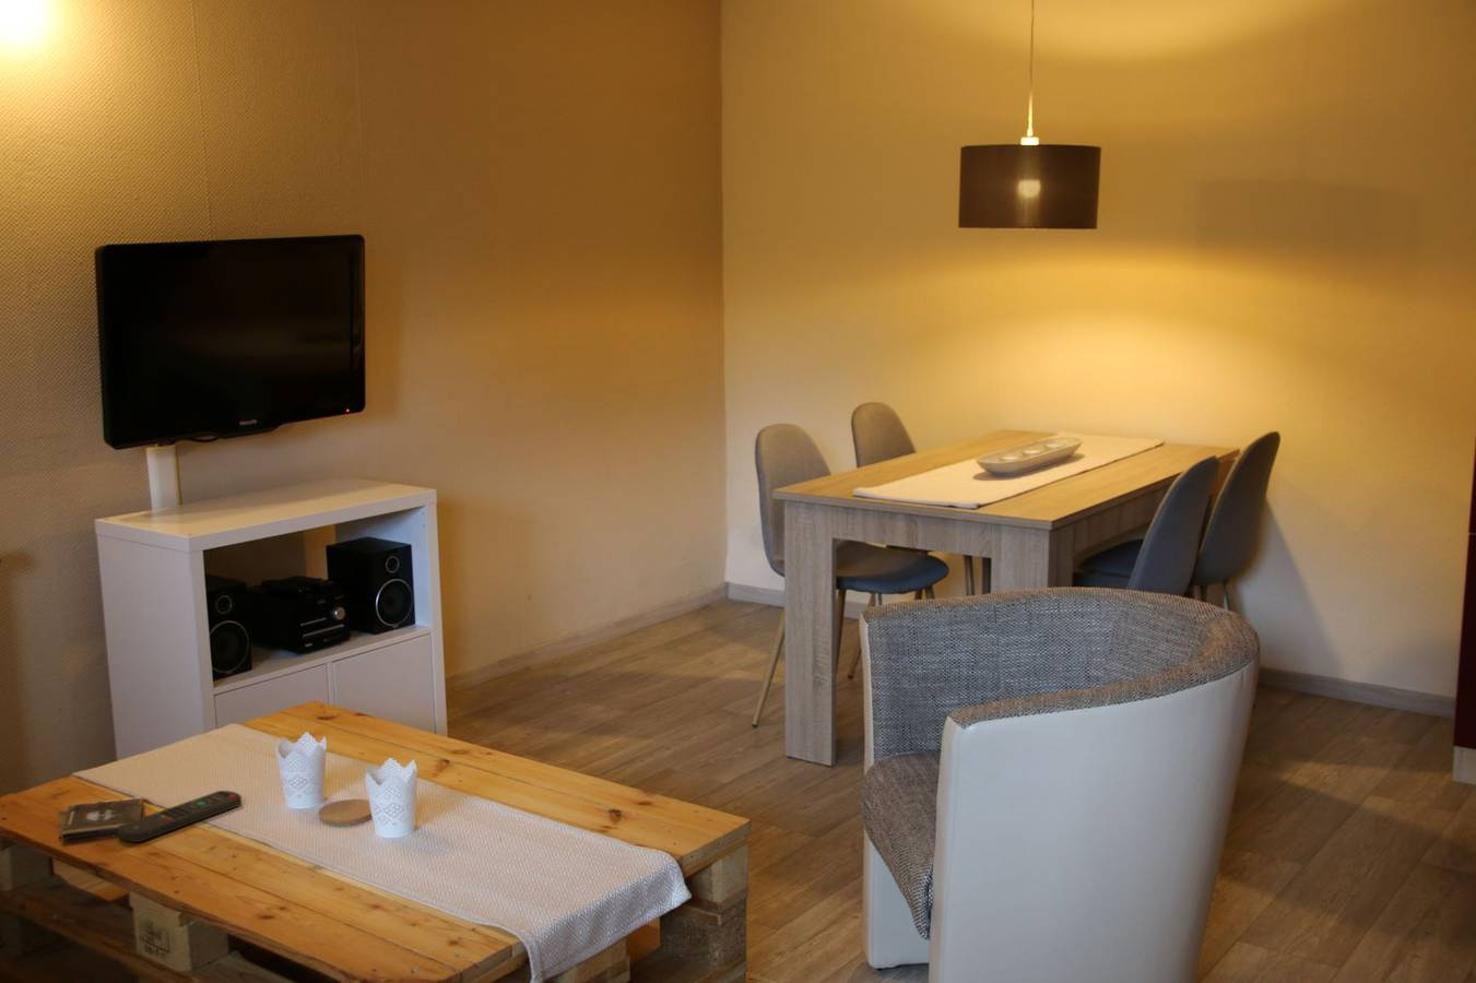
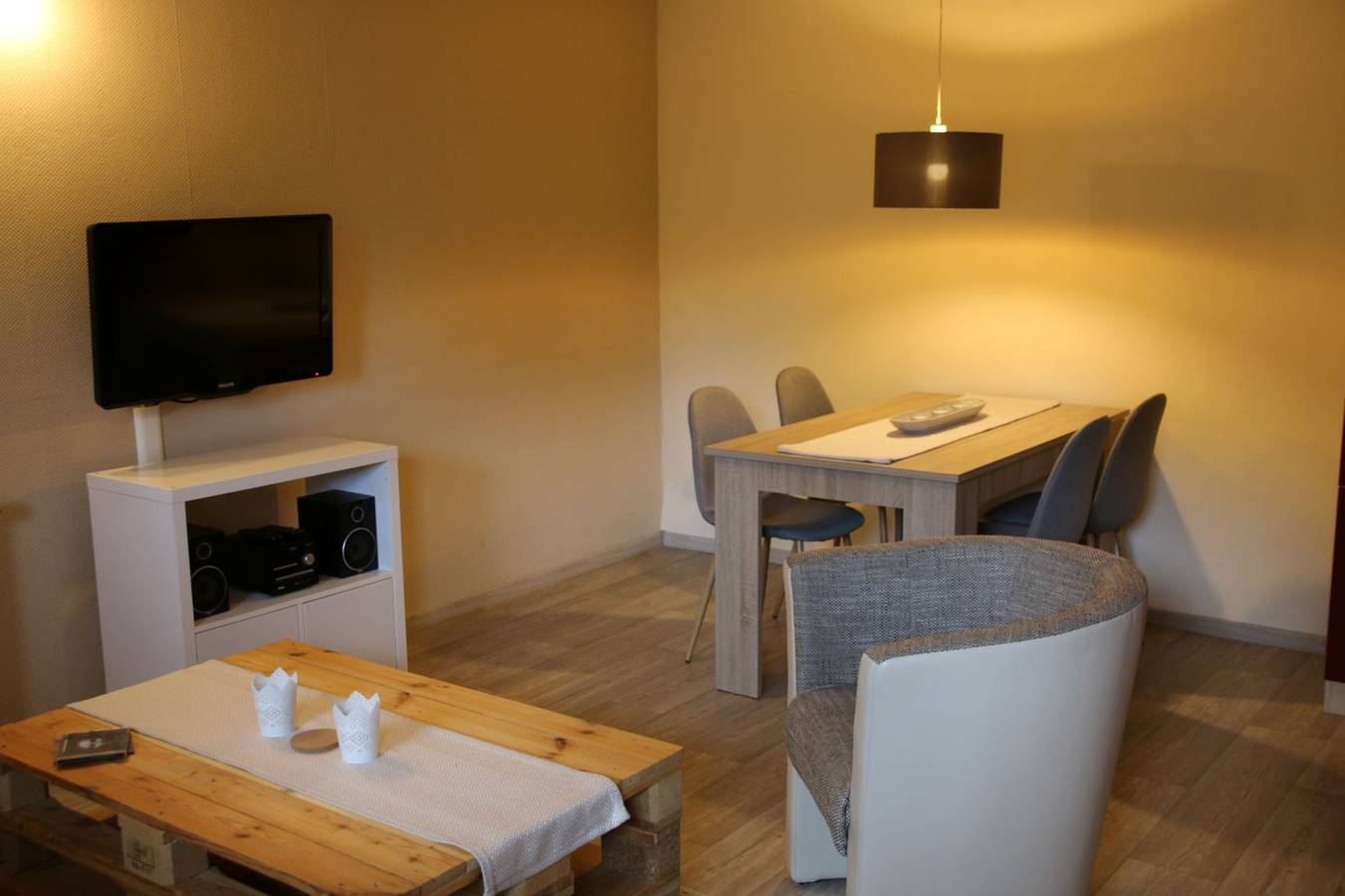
- remote control [117,790,243,844]
